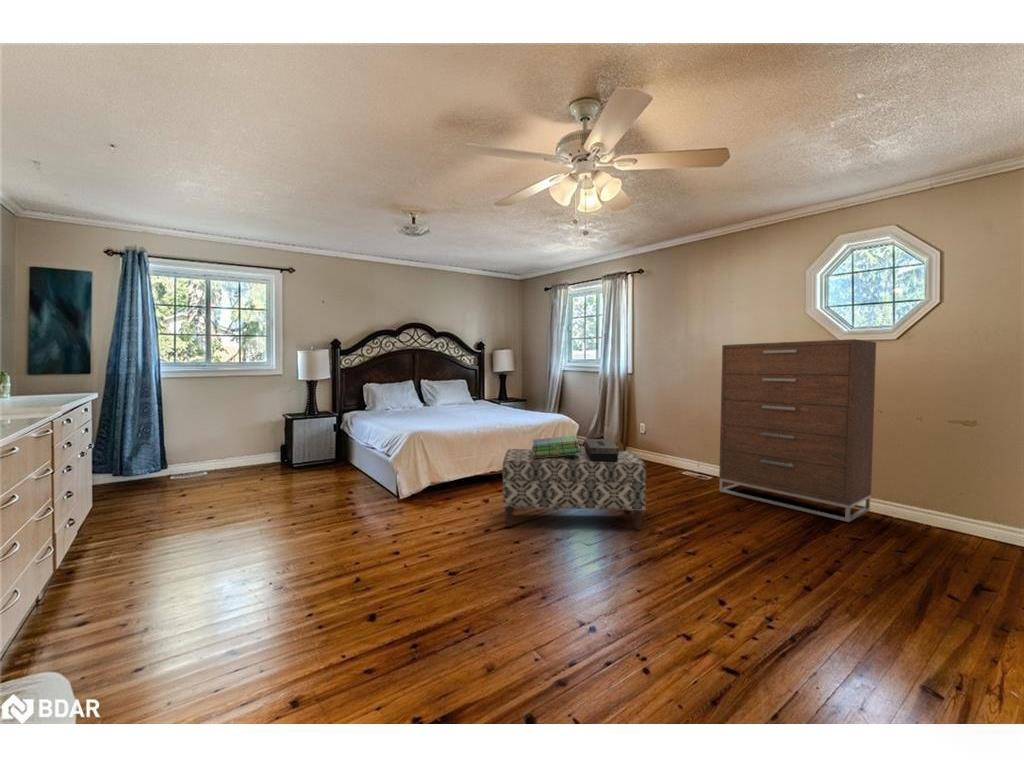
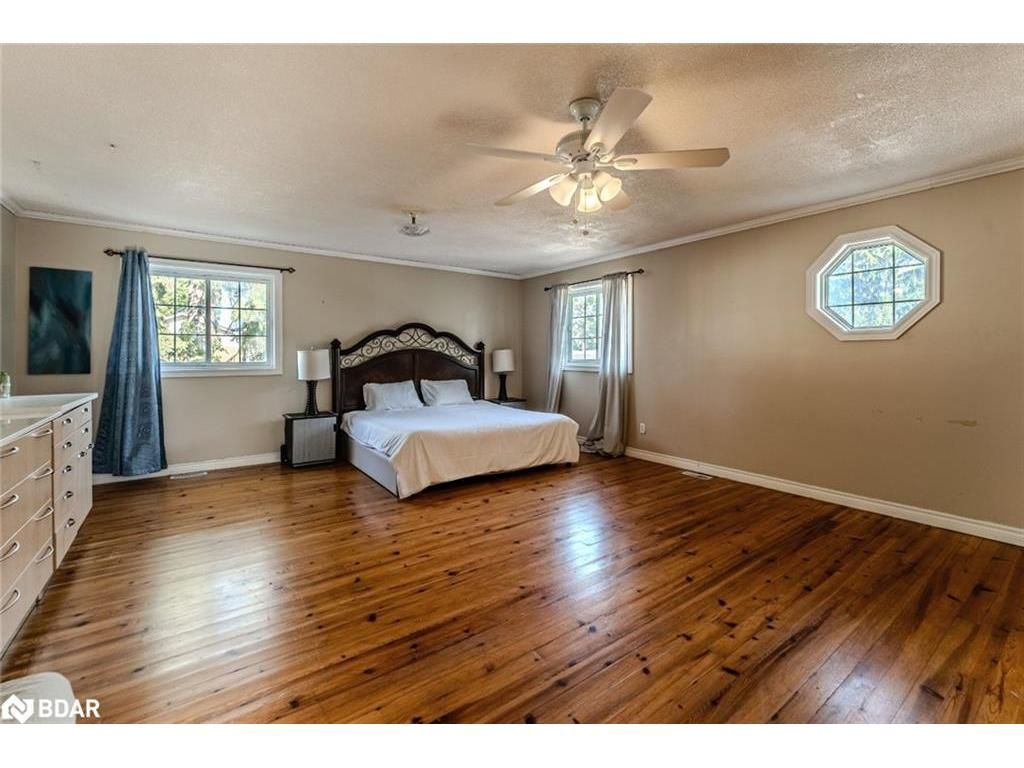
- dresser [718,338,877,523]
- decorative box [584,438,620,462]
- stack of books [531,435,582,458]
- bench [501,448,647,531]
